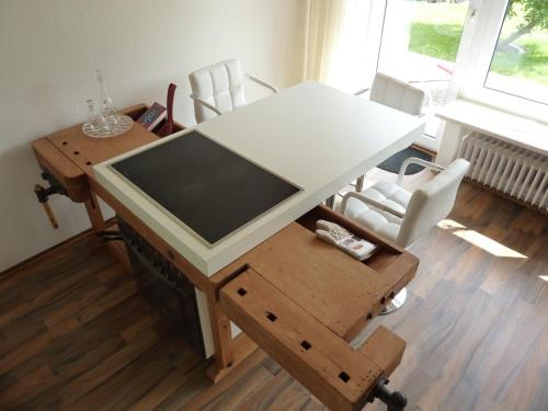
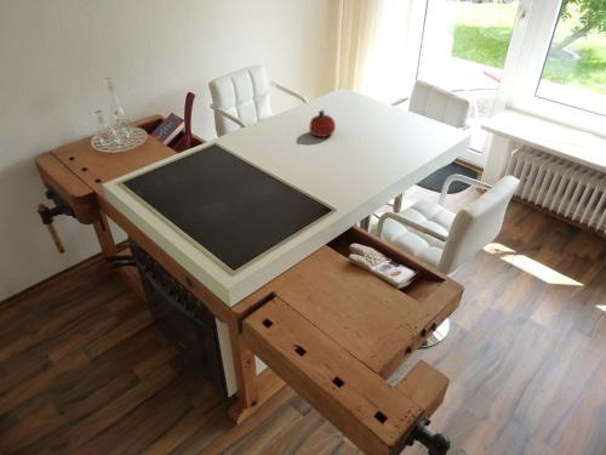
+ fruit [308,109,337,138]
